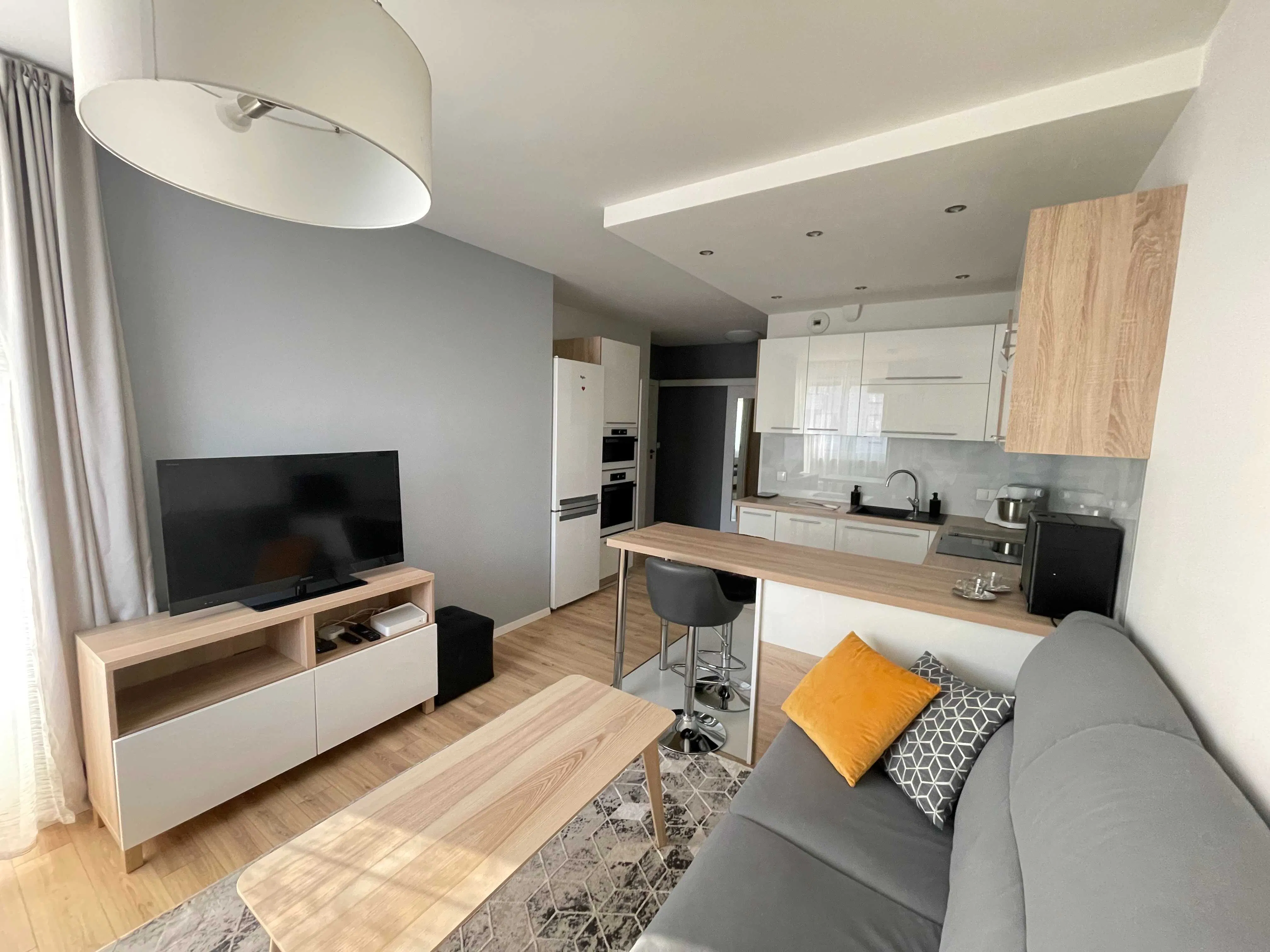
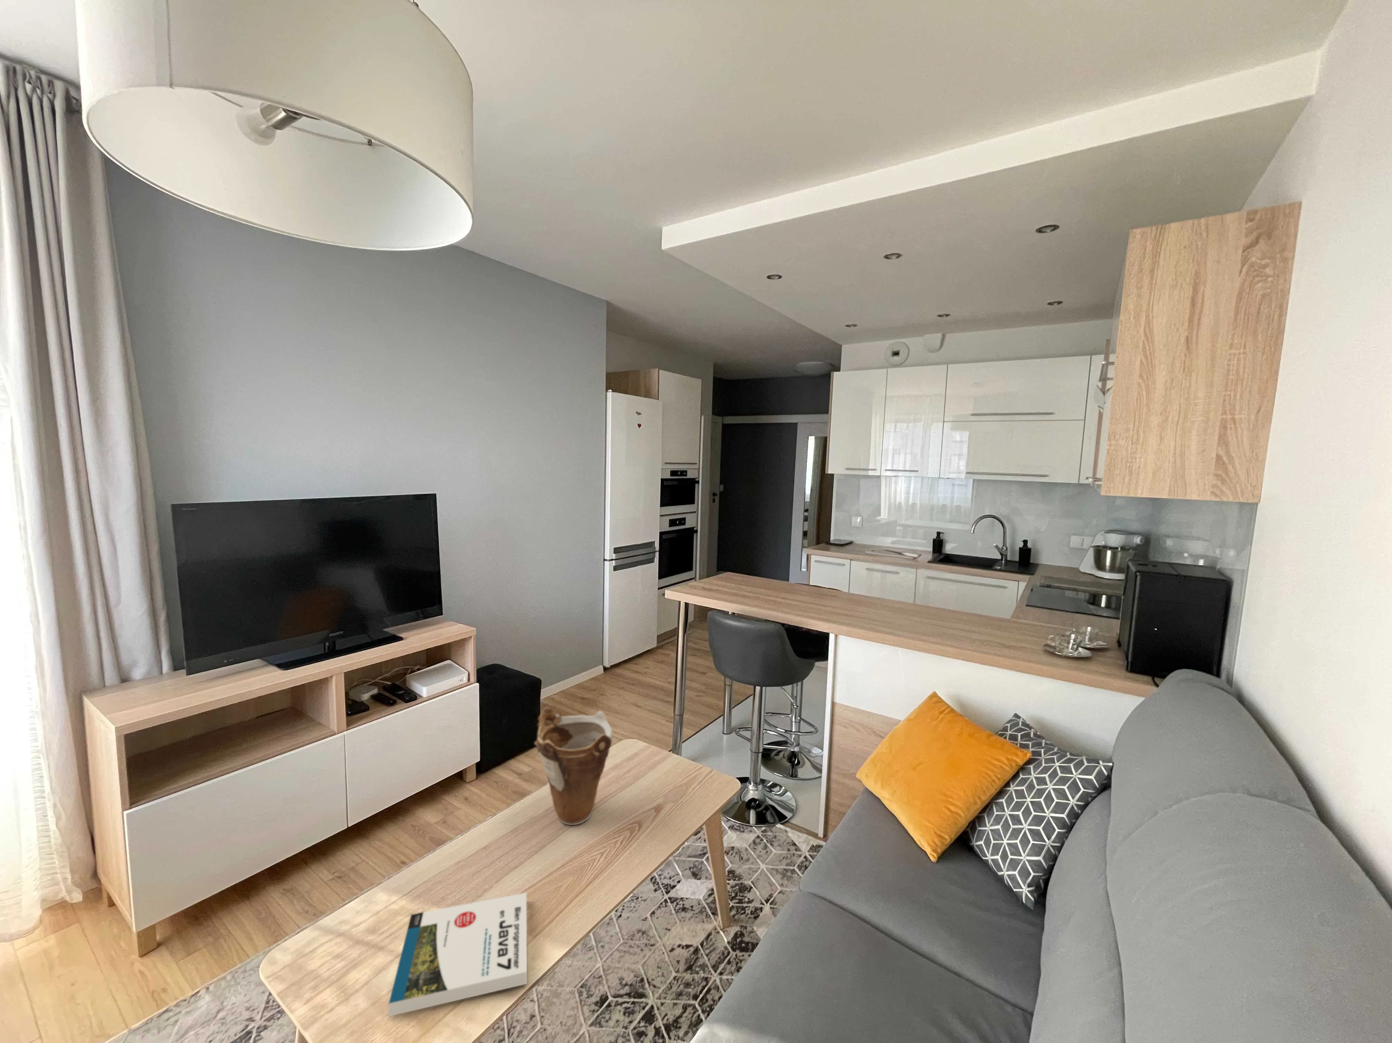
+ vase [534,707,613,825]
+ book [388,892,527,1017]
